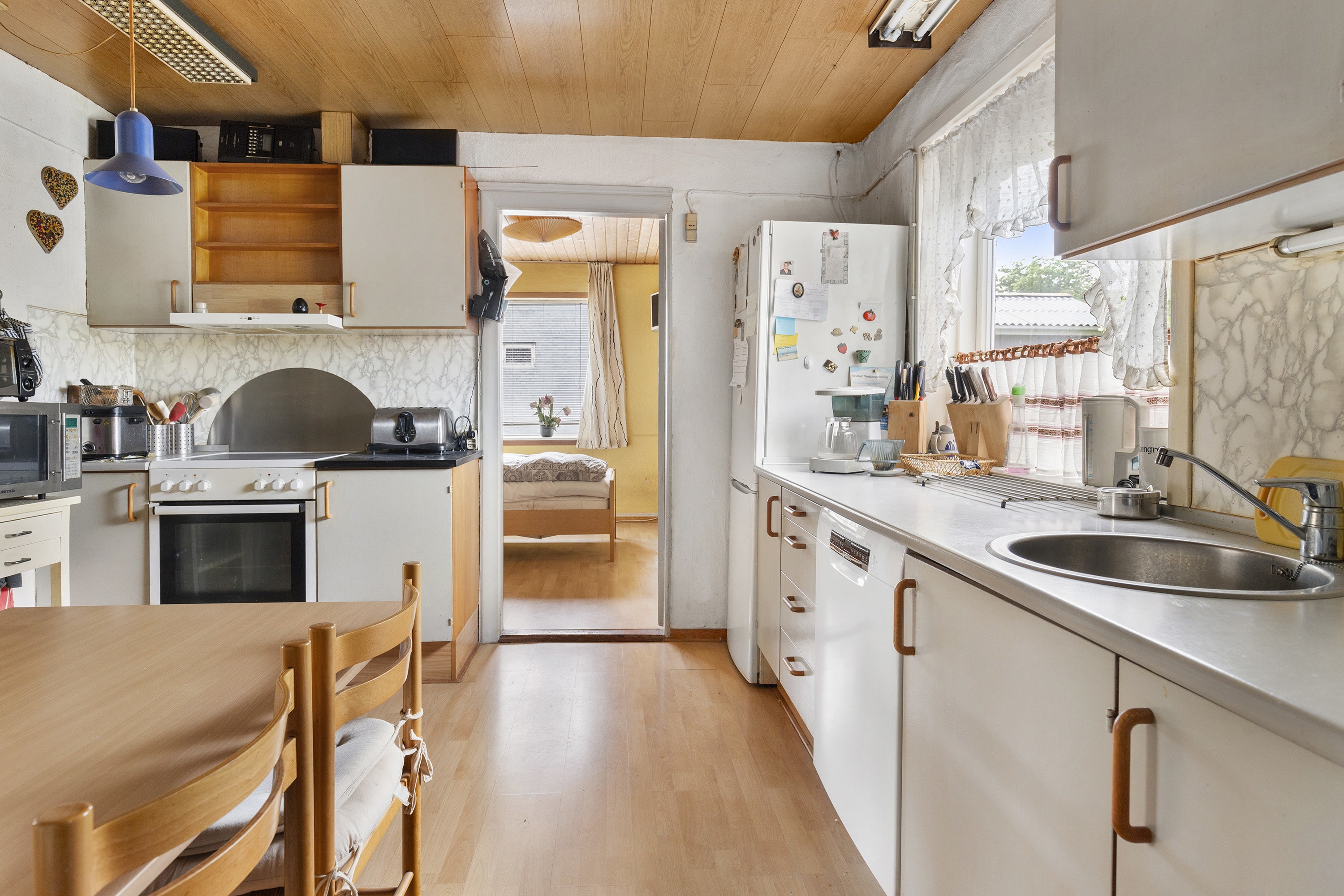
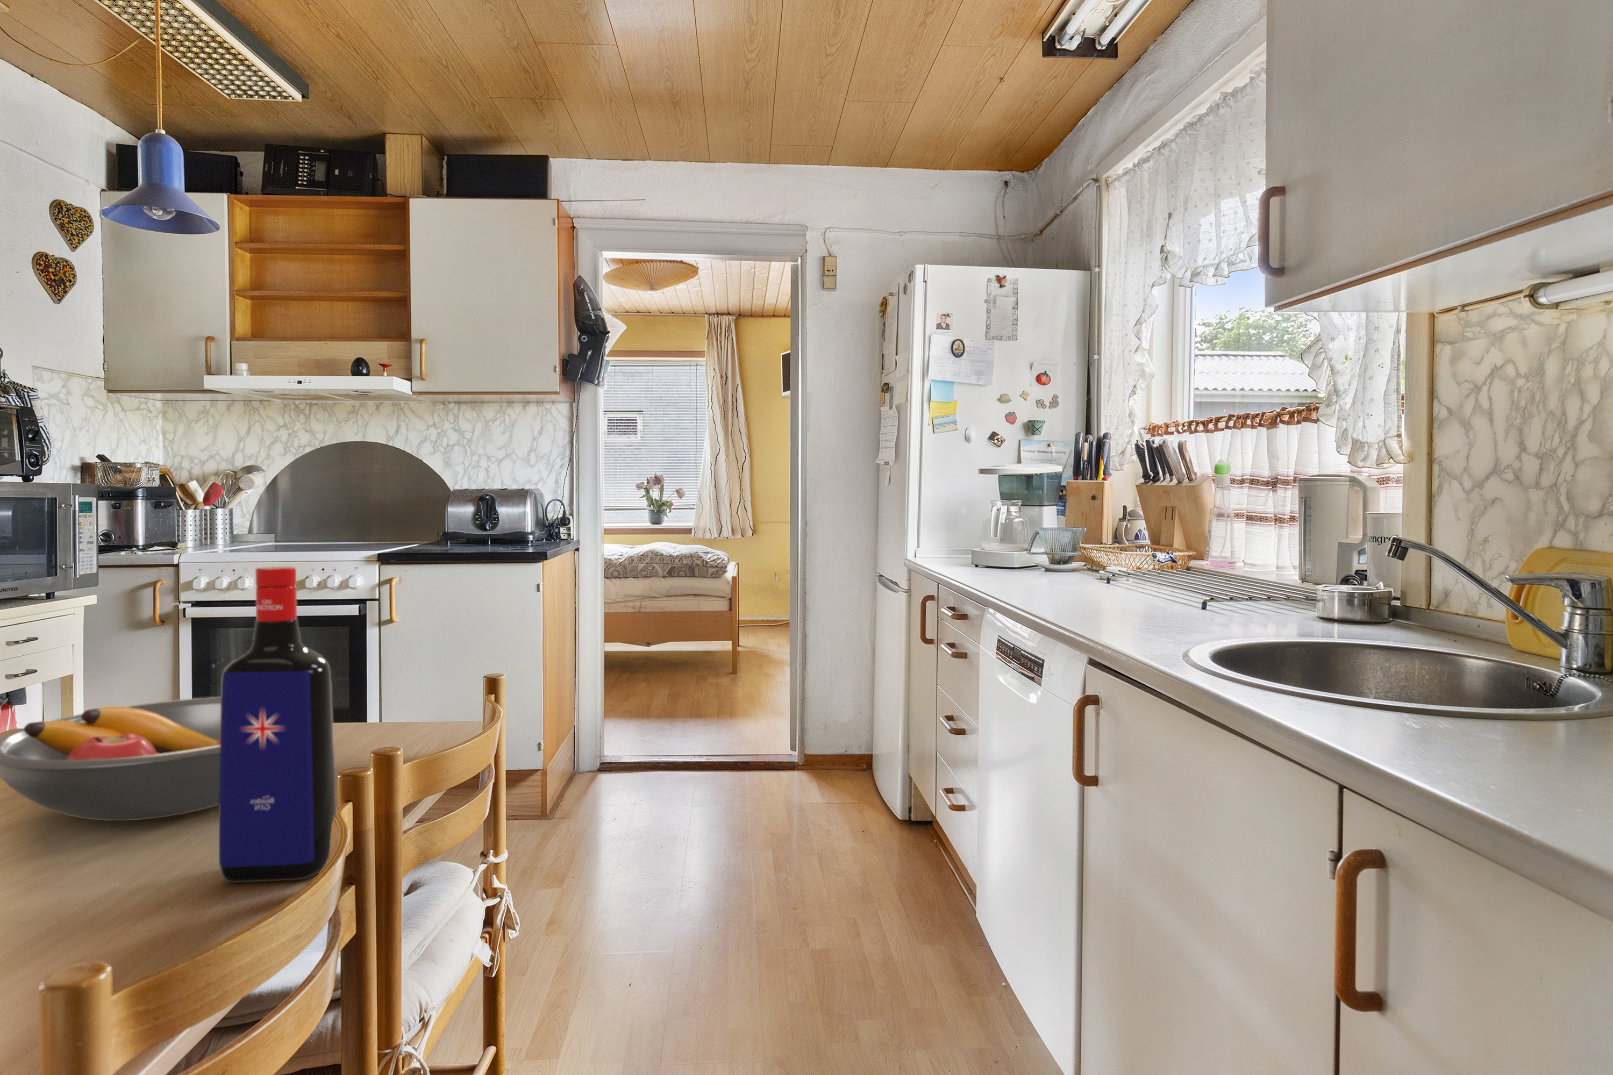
+ liquor bottle [218,566,336,883]
+ fruit bowl [0,696,221,822]
